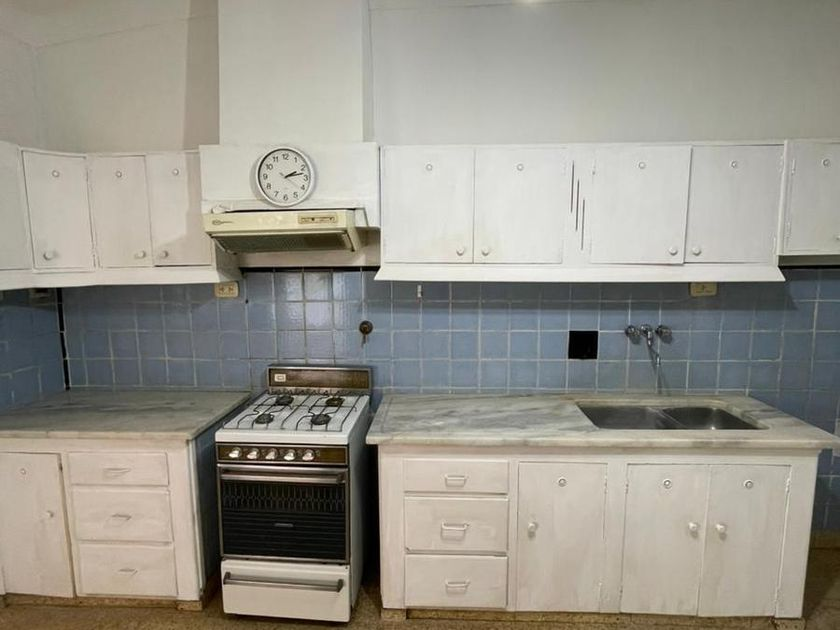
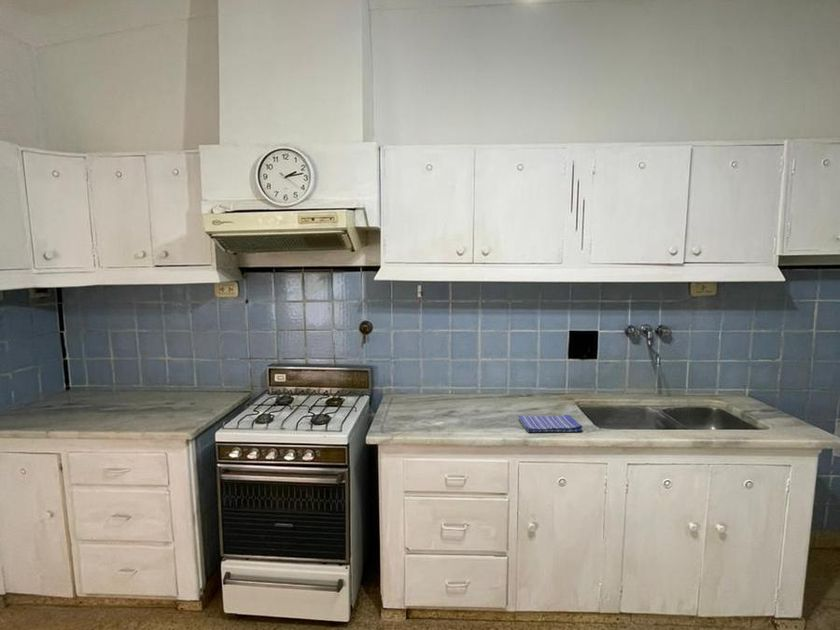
+ dish towel [517,414,584,433]
